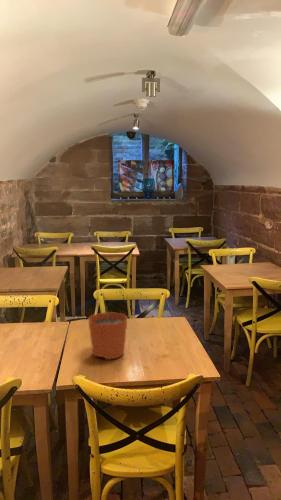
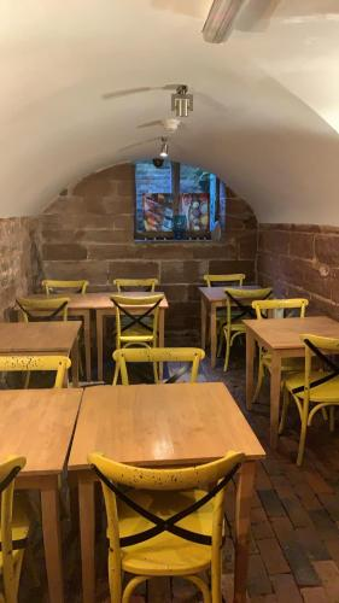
- plant pot [87,297,128,360]
